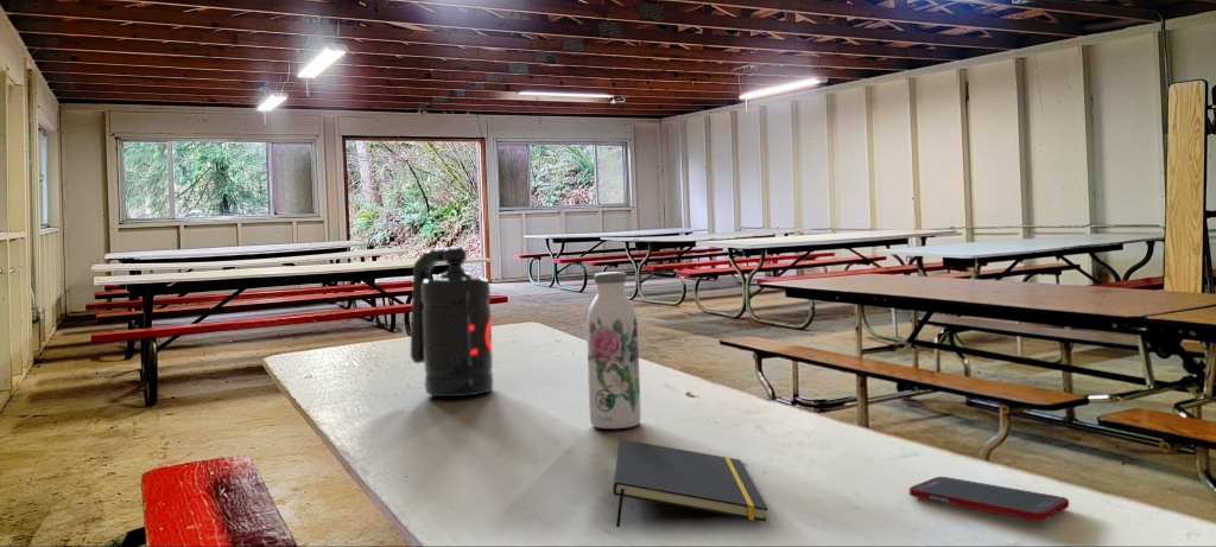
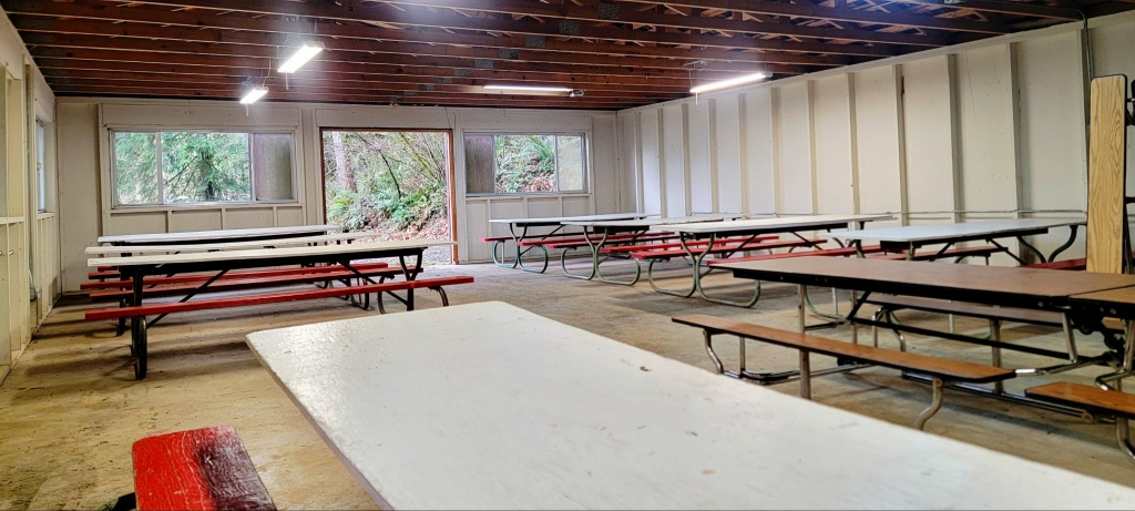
- water bottle [585,271,641,430]
- cell phone [908,476,1070,522]
- grenade [410,246,494,397]
- notepad [612,438,770,528]
